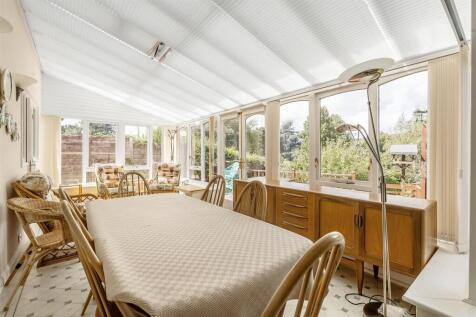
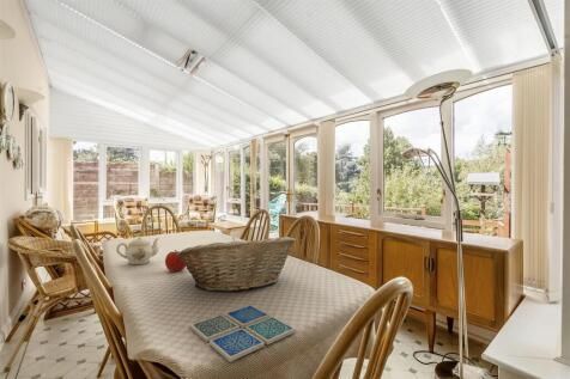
+ drink coaster [189,304,297,363]
+ apple [164,249,187,273]
+ fruit basket [176,236,297,293]
+ teapot [115,236,159,265]
